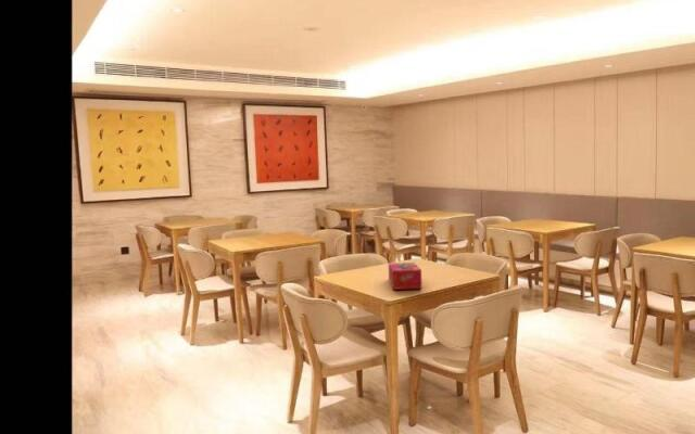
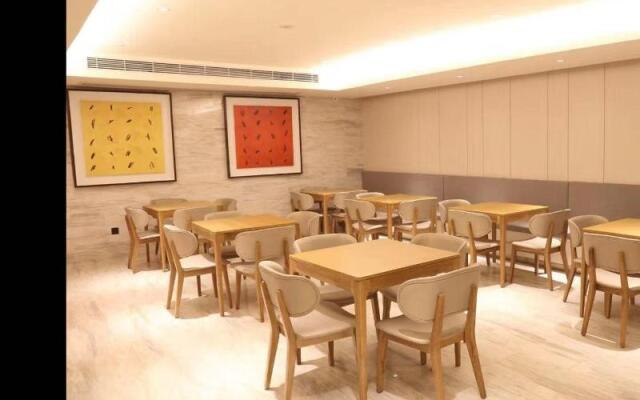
- tissue box [388,261,422,291]
